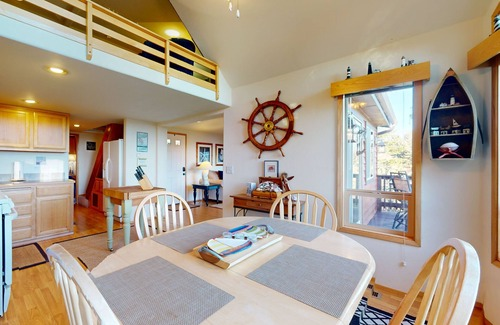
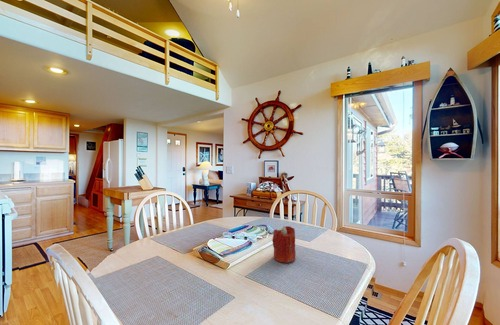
+ candle [271,225,297,264]
